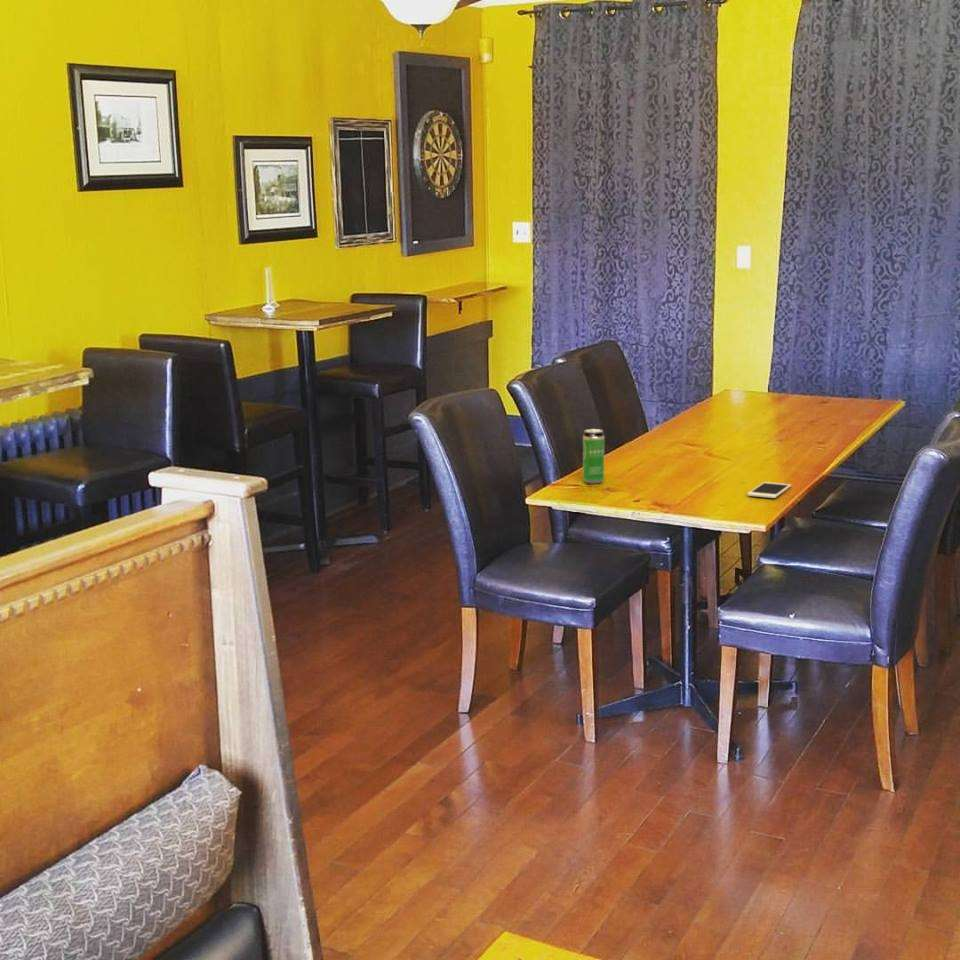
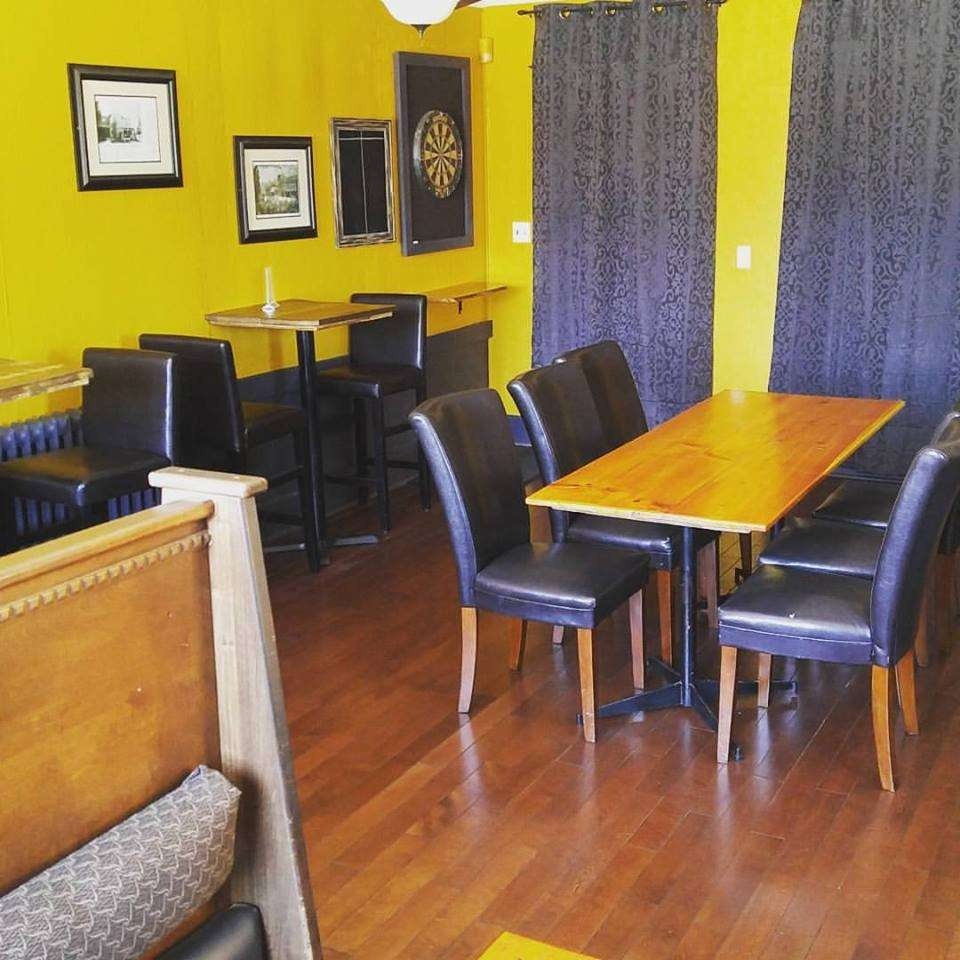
- beverage can [582,428,605,484]
- cell phone [746,481,792,499]
